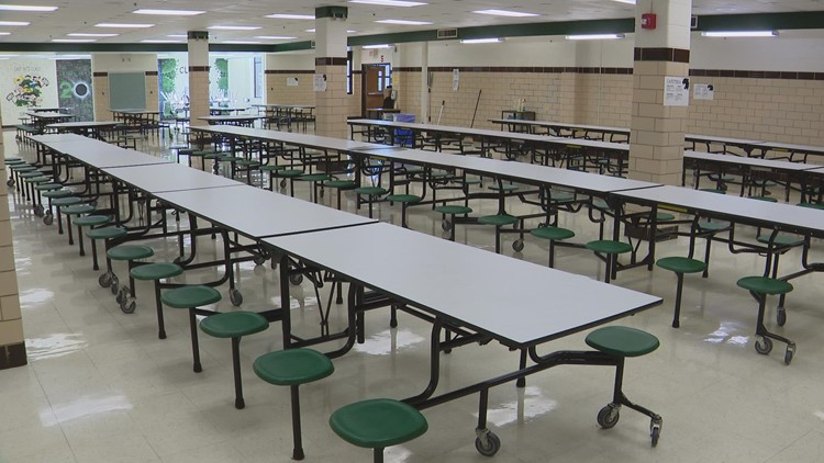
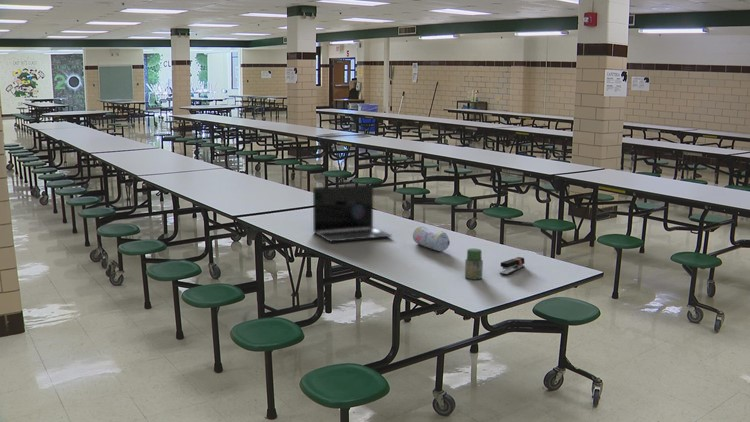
+ stapler [499,256,526,276]
+ laptop [312,184,393,242]
+ pencil case [412,225,451,252]
+ jar [464,248,484,280]
